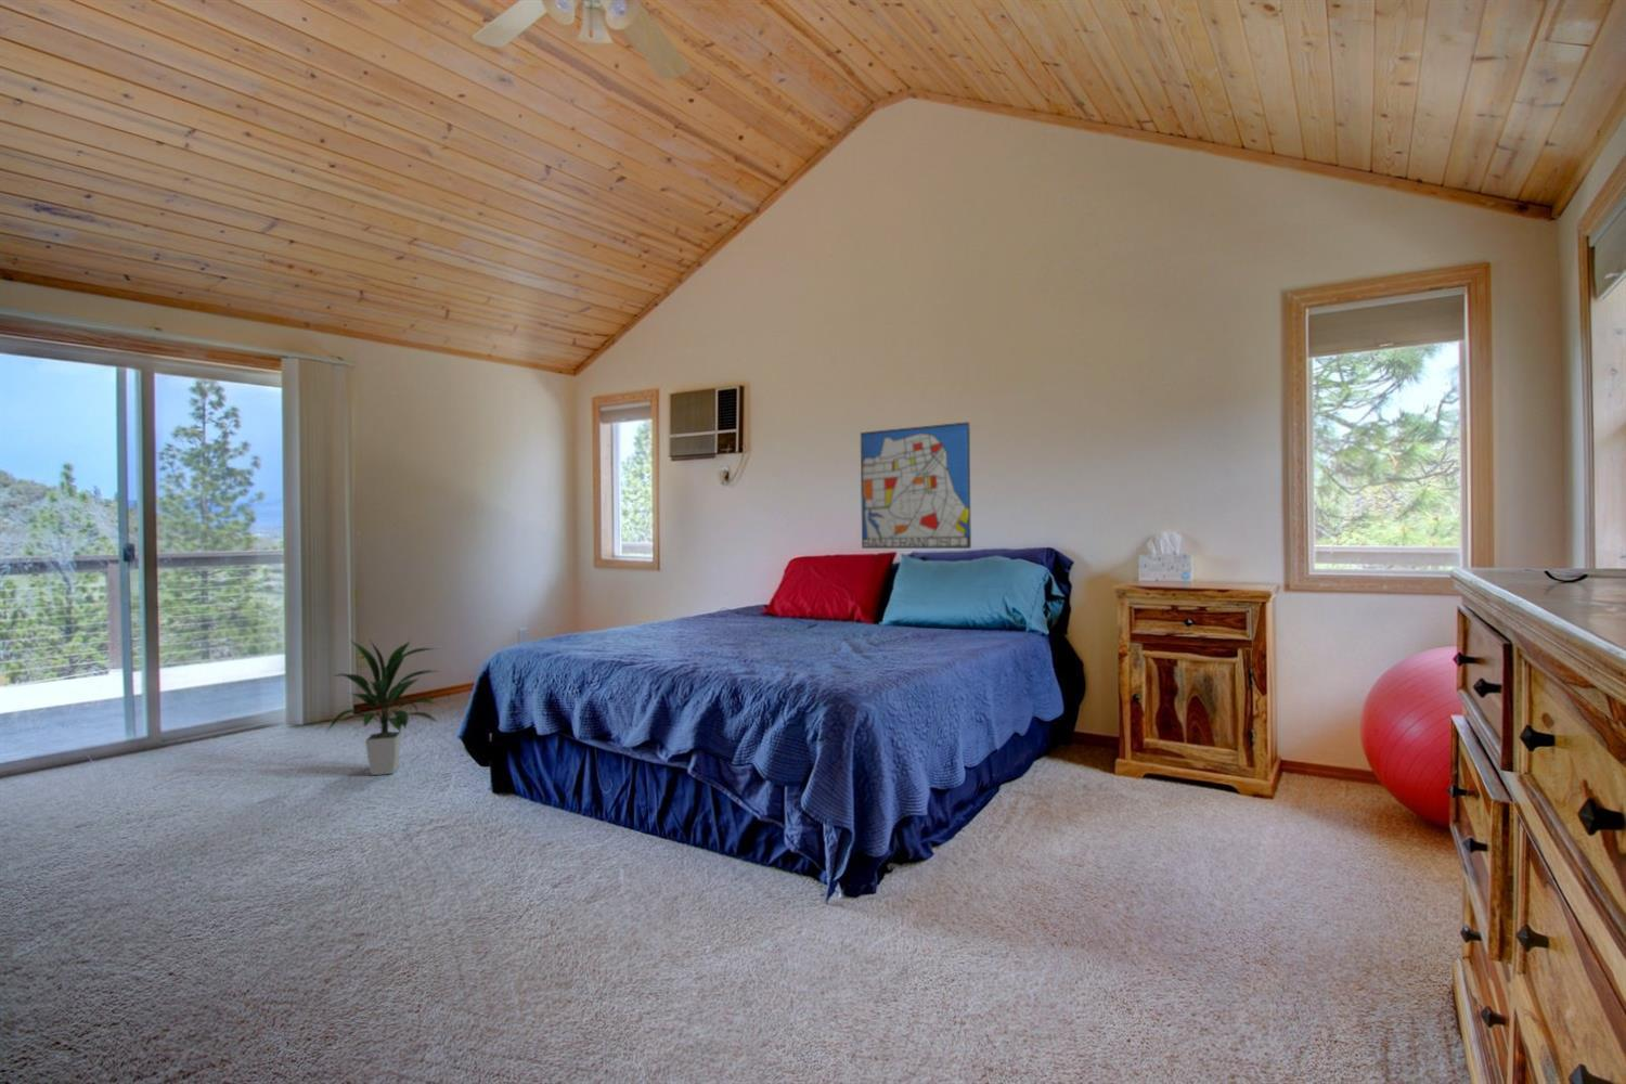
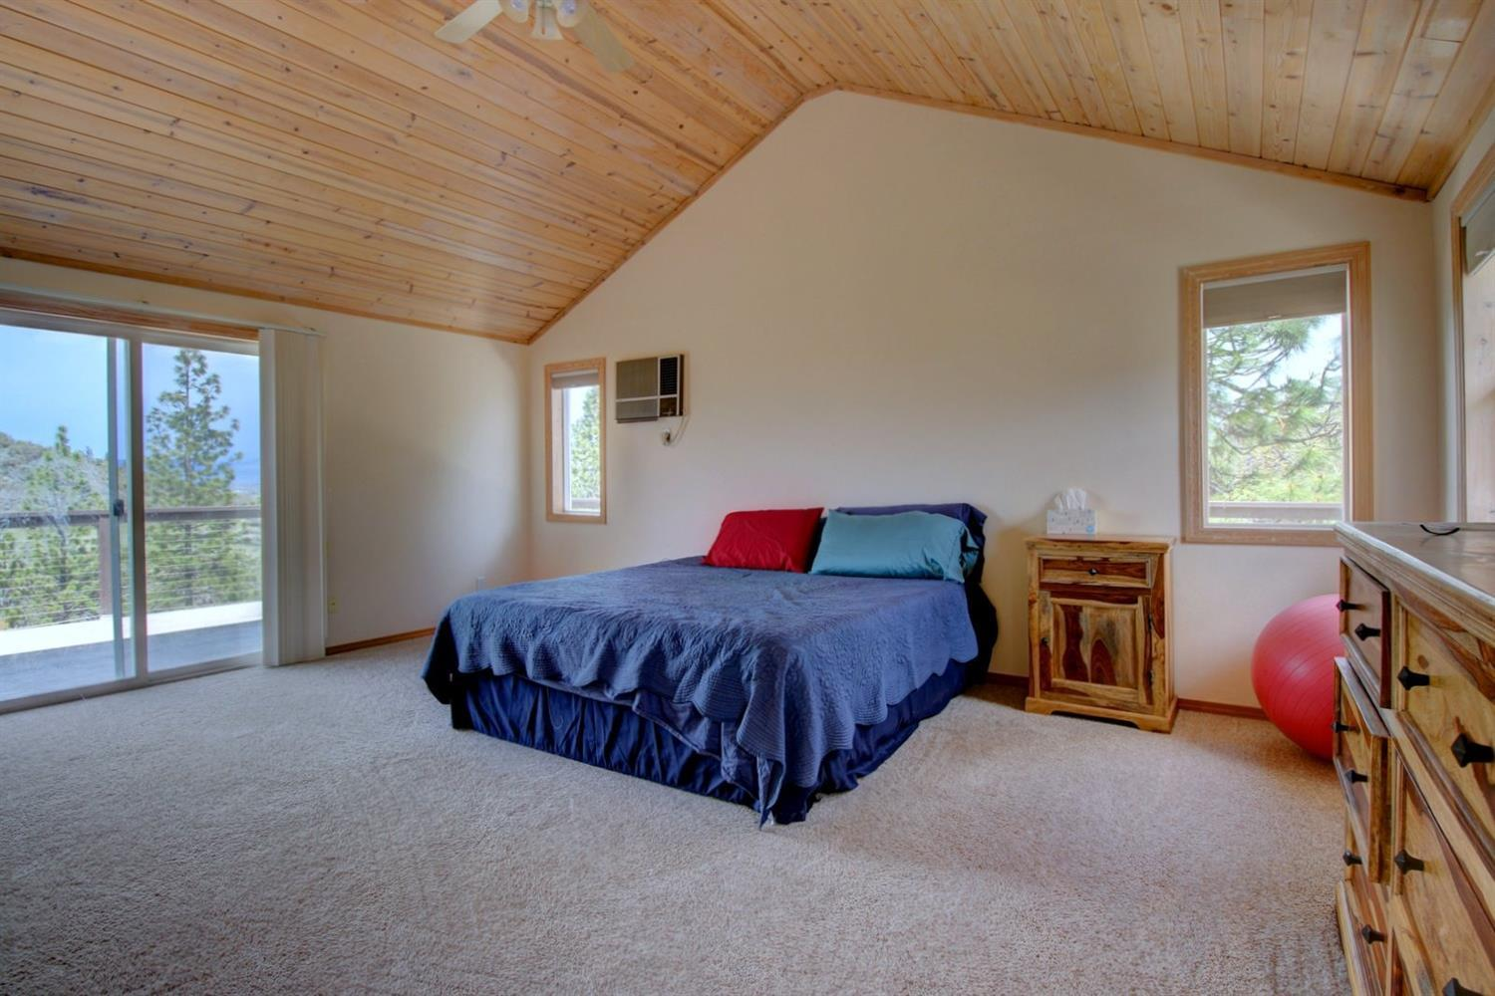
- wall art [860,421,973,549]
- indoor plant [325,636,440,777]
